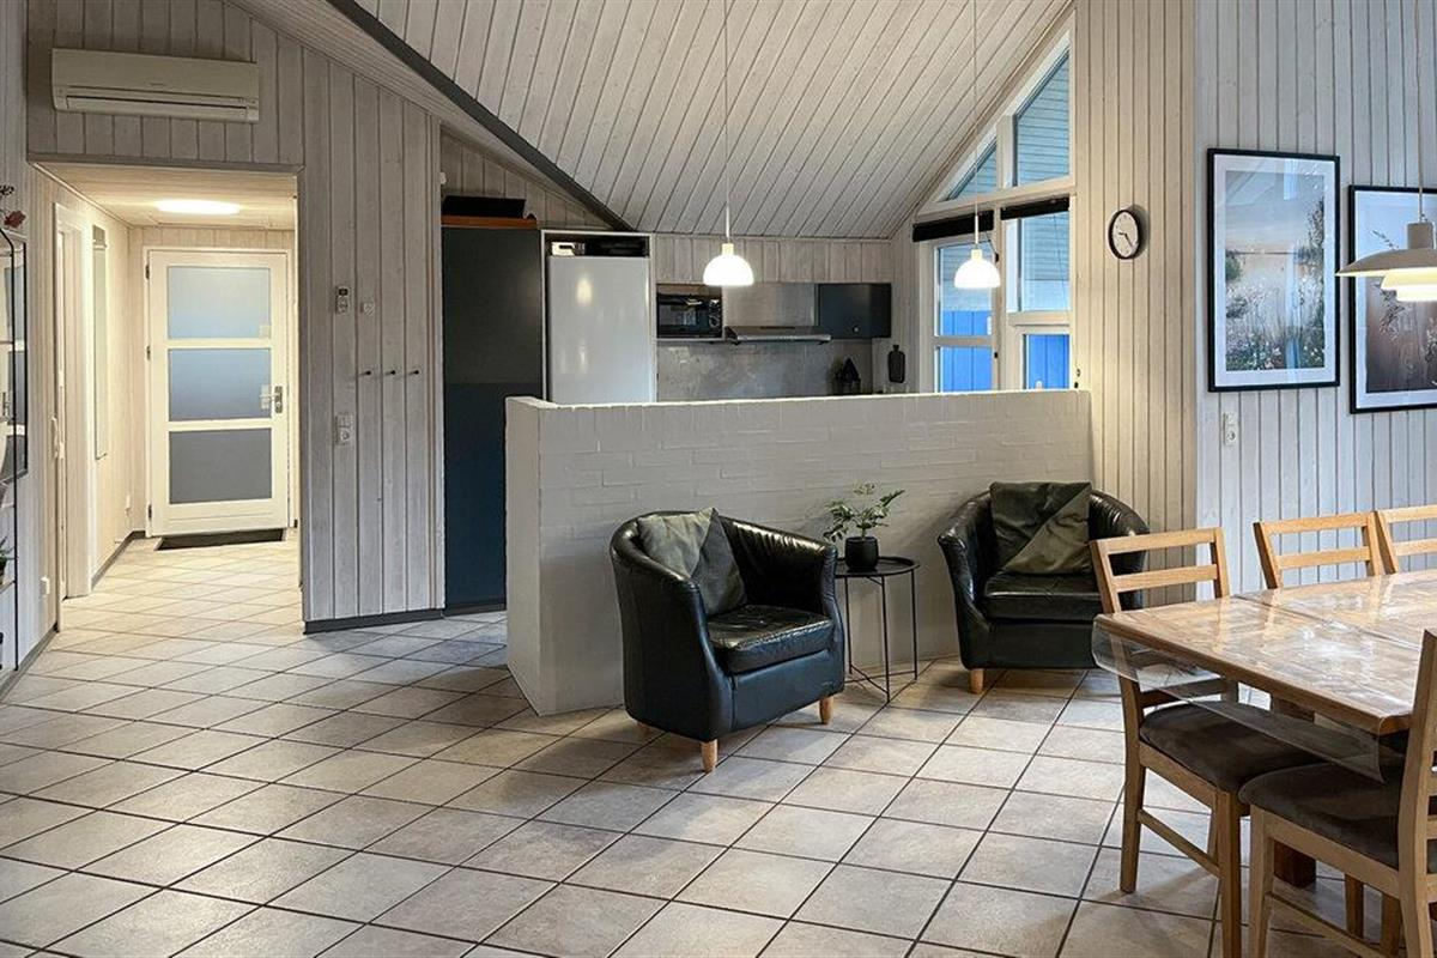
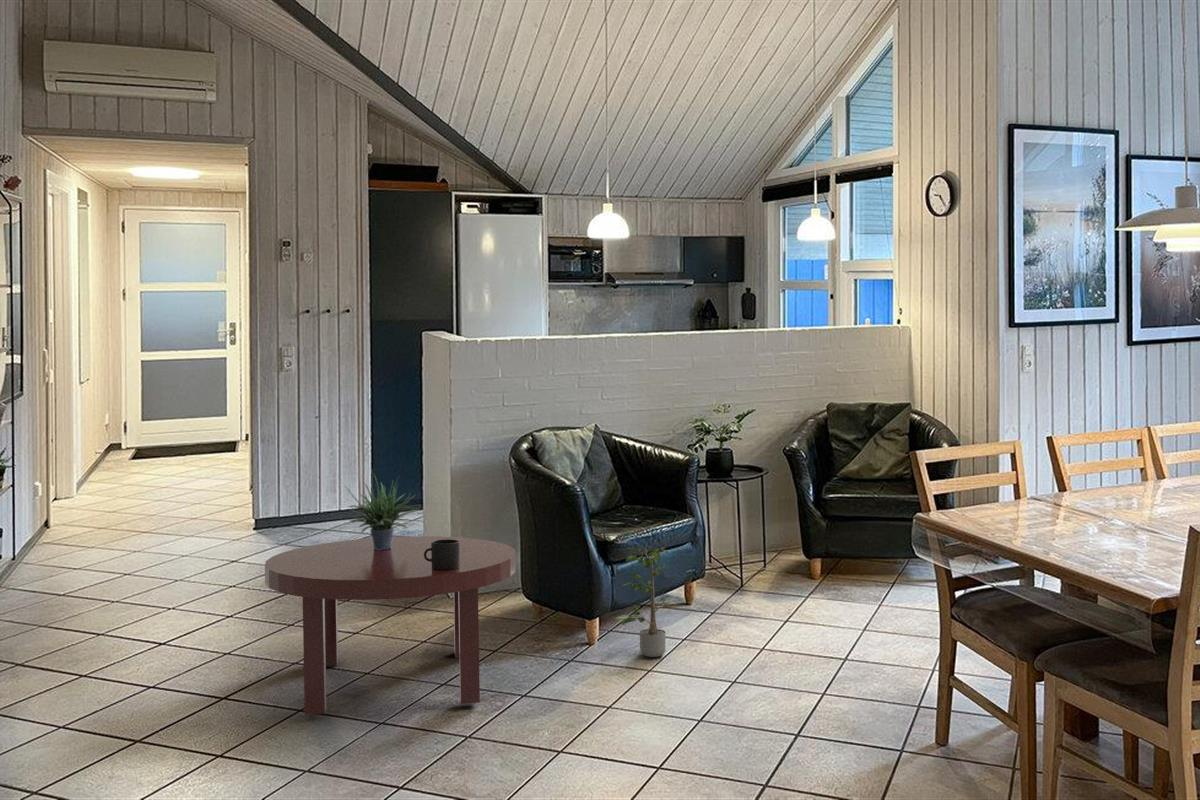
+ potted plant [337,470,419,550]
+ potted plant [613,545,679,658]
+ mug [424,539,459,570]
+ coffee table [264,535,516,716]
